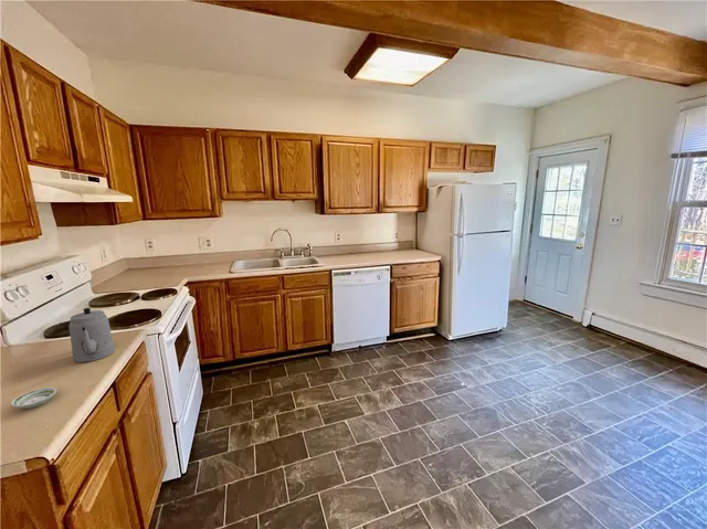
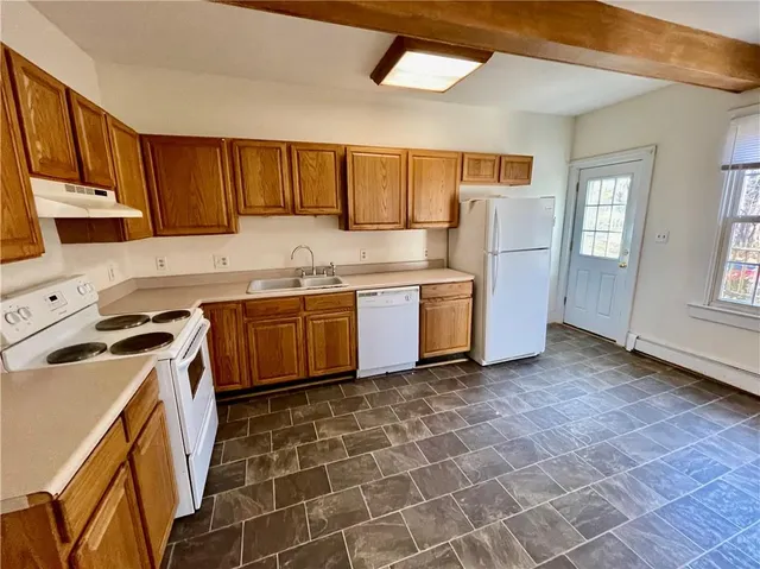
- teapot [67,307,116,363]
- saucer [10,387,57,410]
